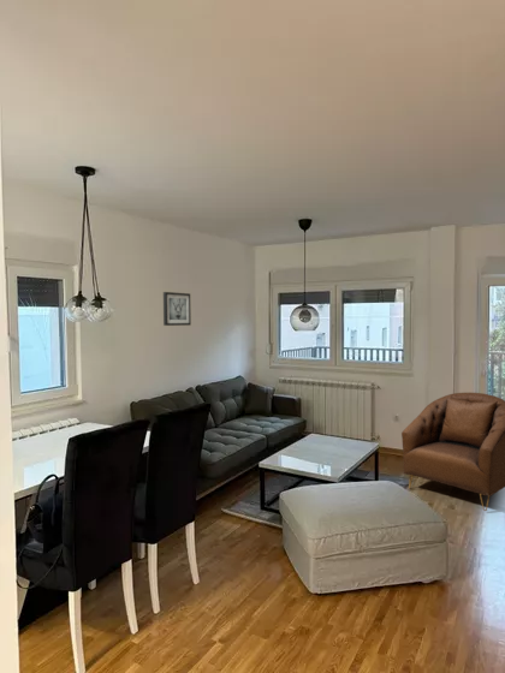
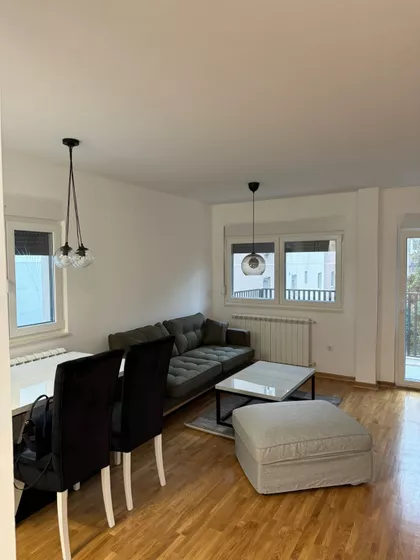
- wall art [162,291,192,327]
- armchair [400,392,505,512]
